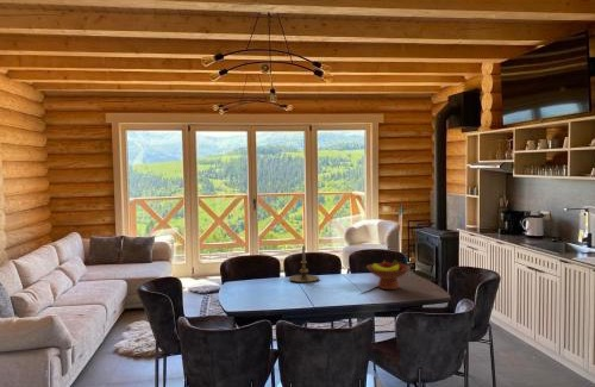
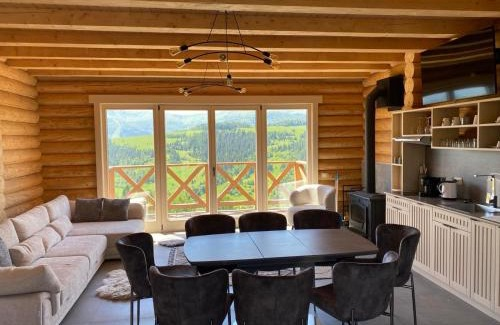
- fruit bowl [365,258,412,291]
- candle holder [288,244,320,283]
